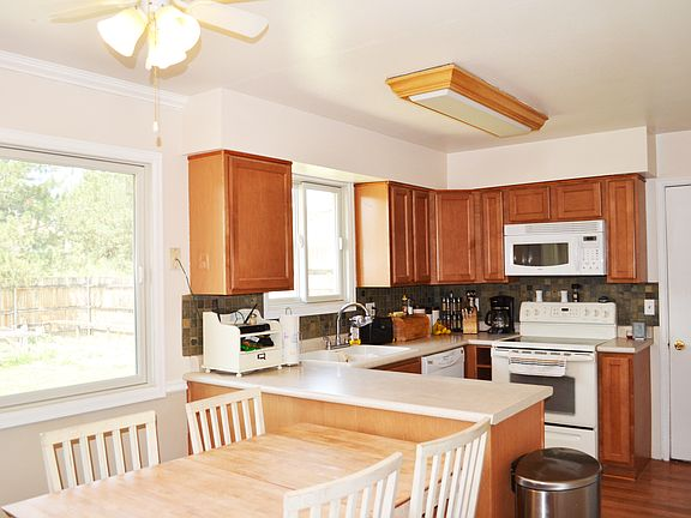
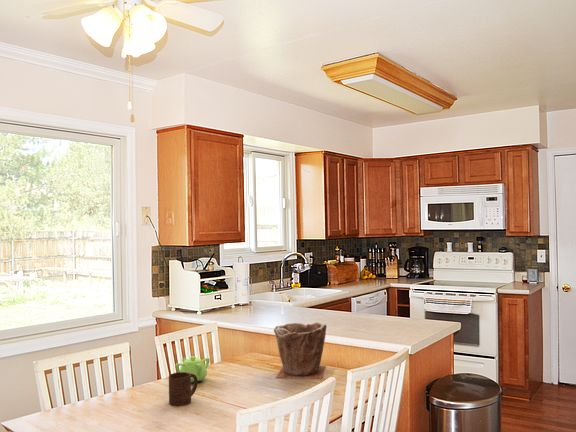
+ plant pot [273,321,328,380]
+ cup [168,372,199,407]
+ teapot [174,355,211,384]
